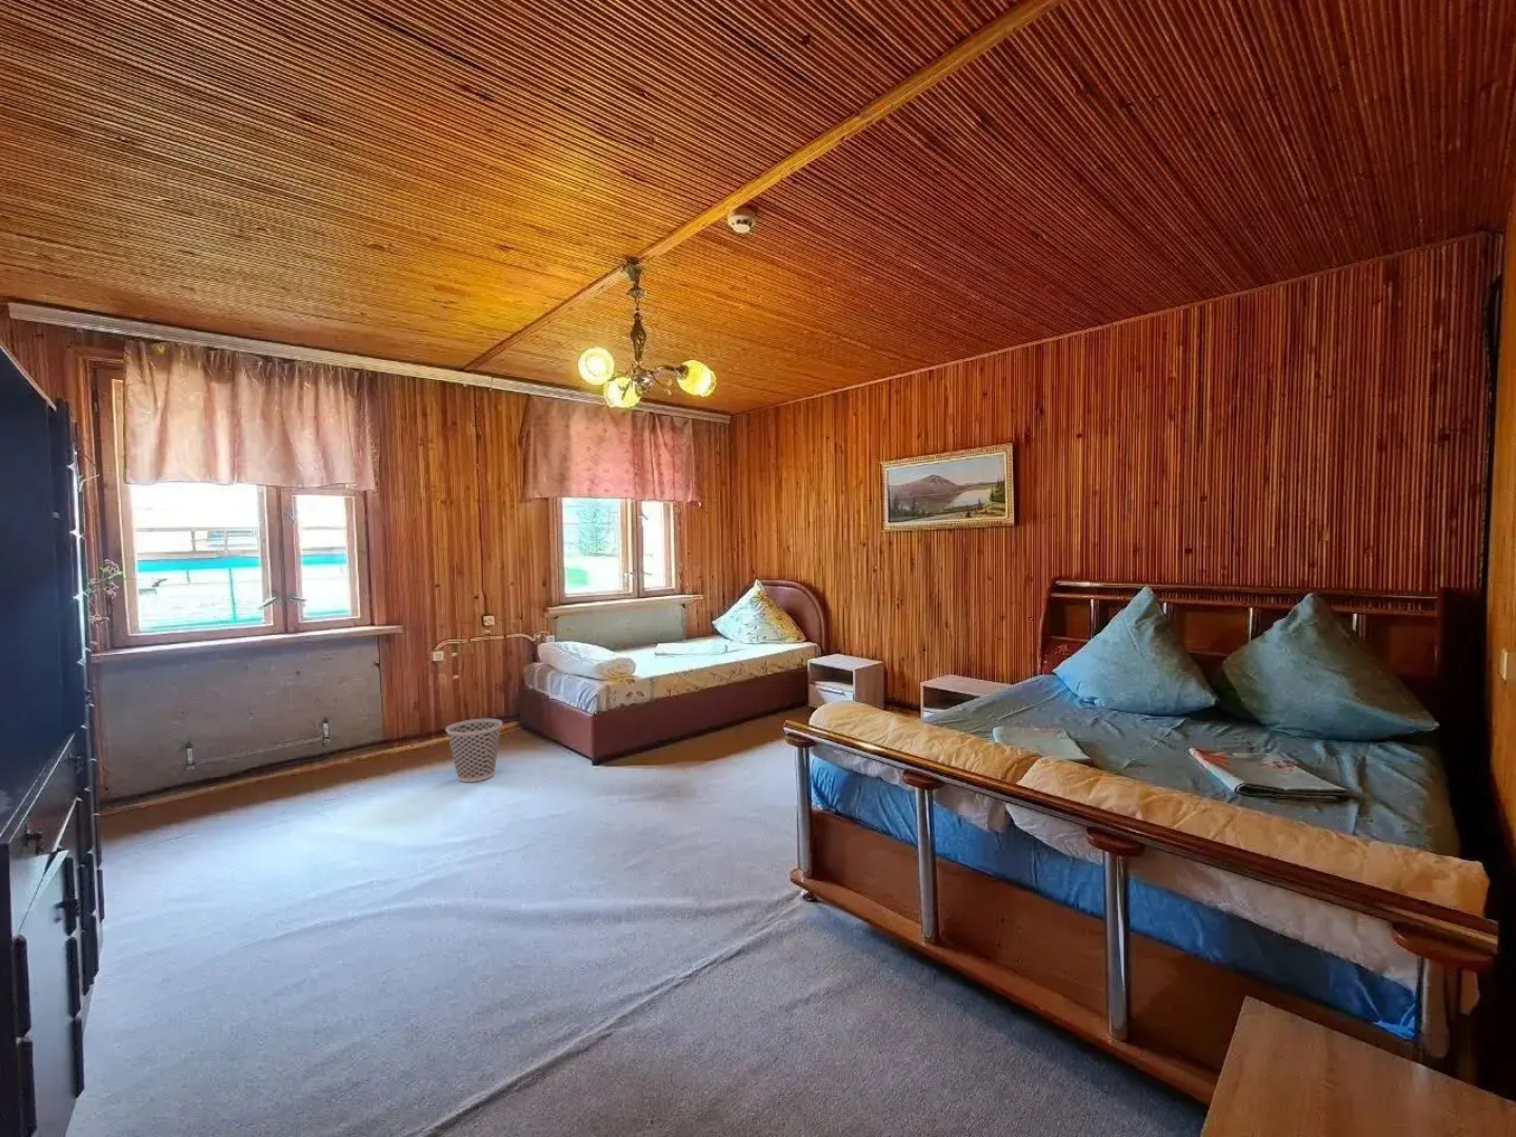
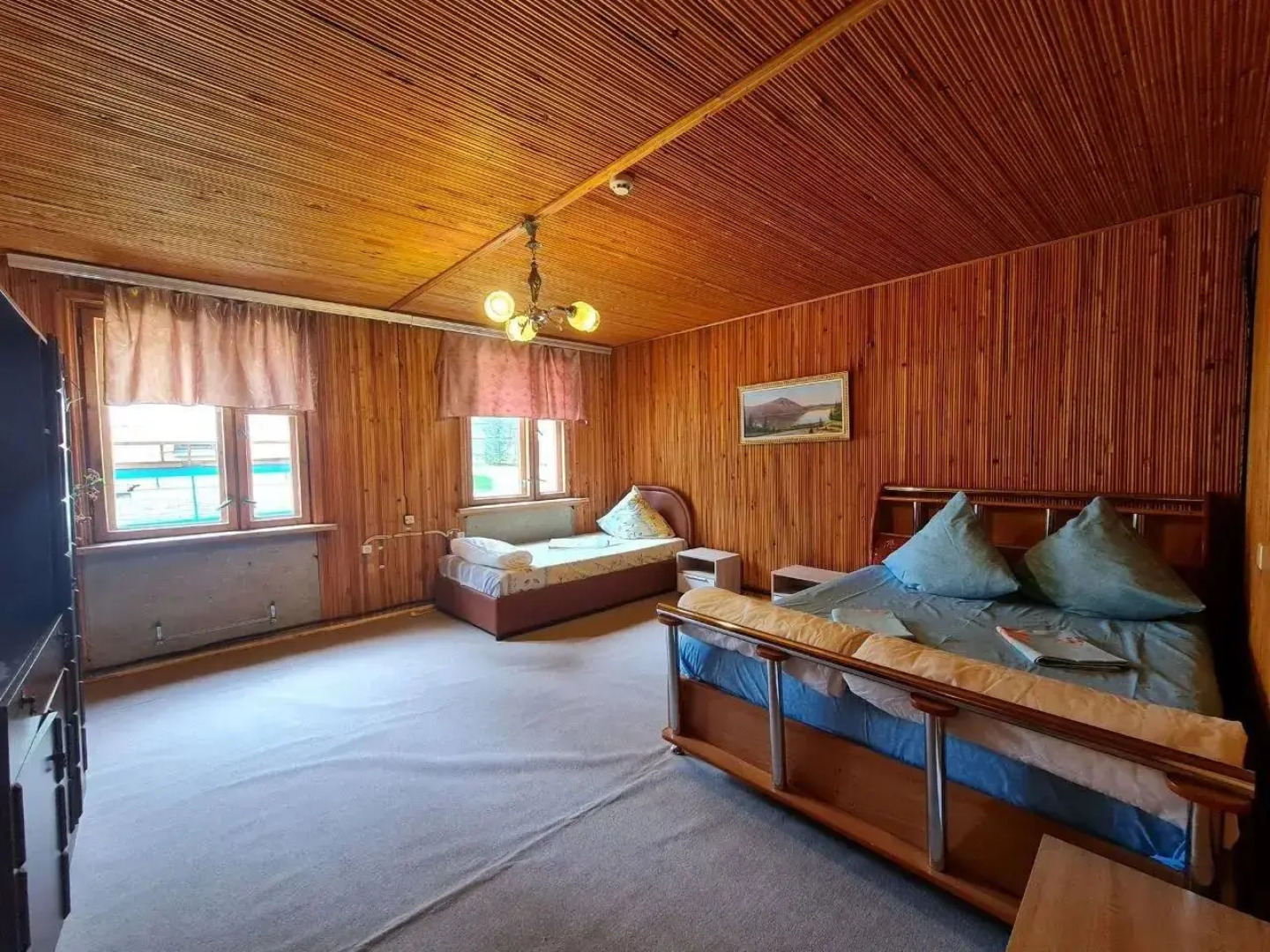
- wastebasket [444,718,504,783]
